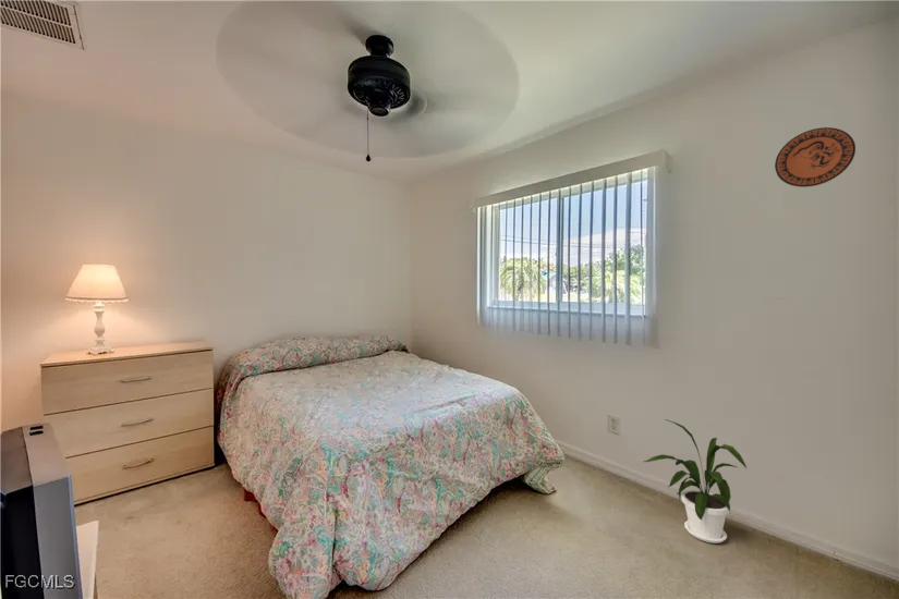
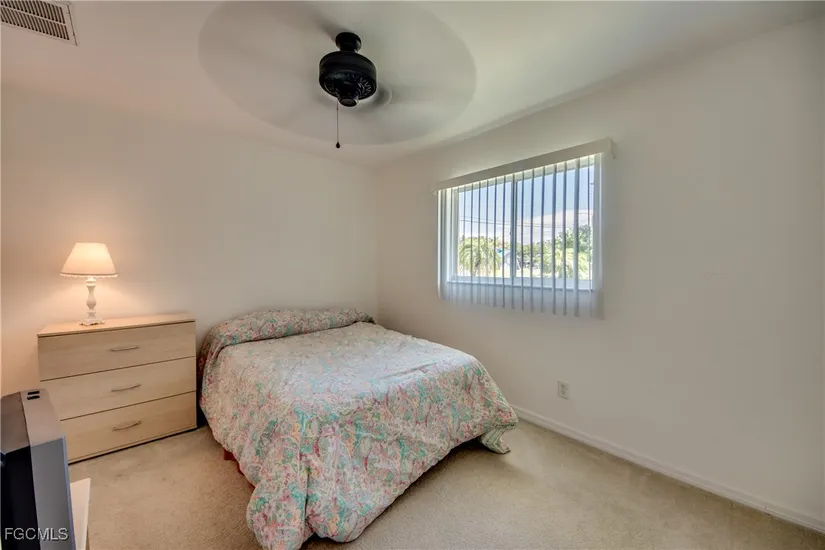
- decorative plate [774,126,857,188]
- house plant [643,418,748,545]
